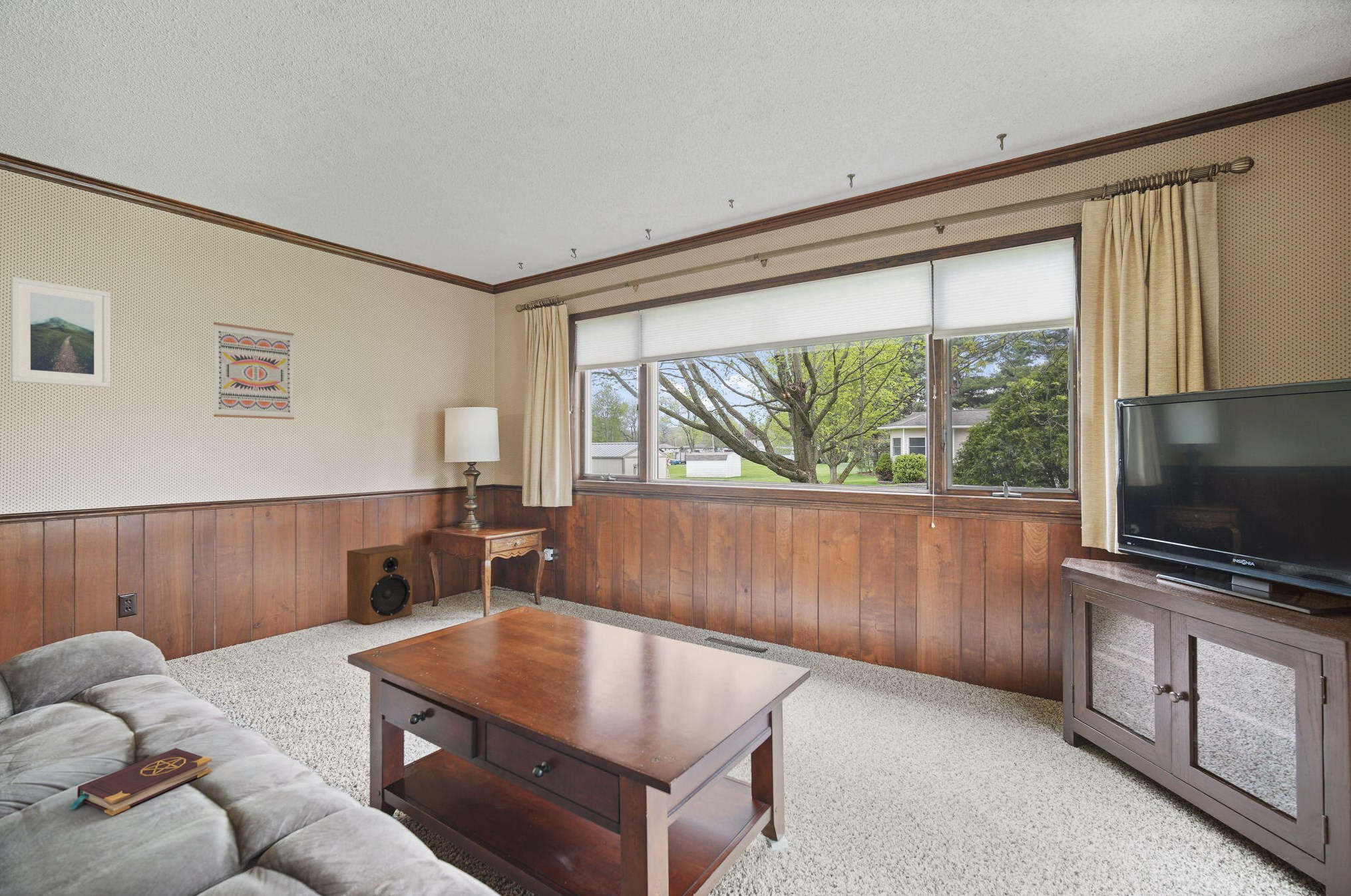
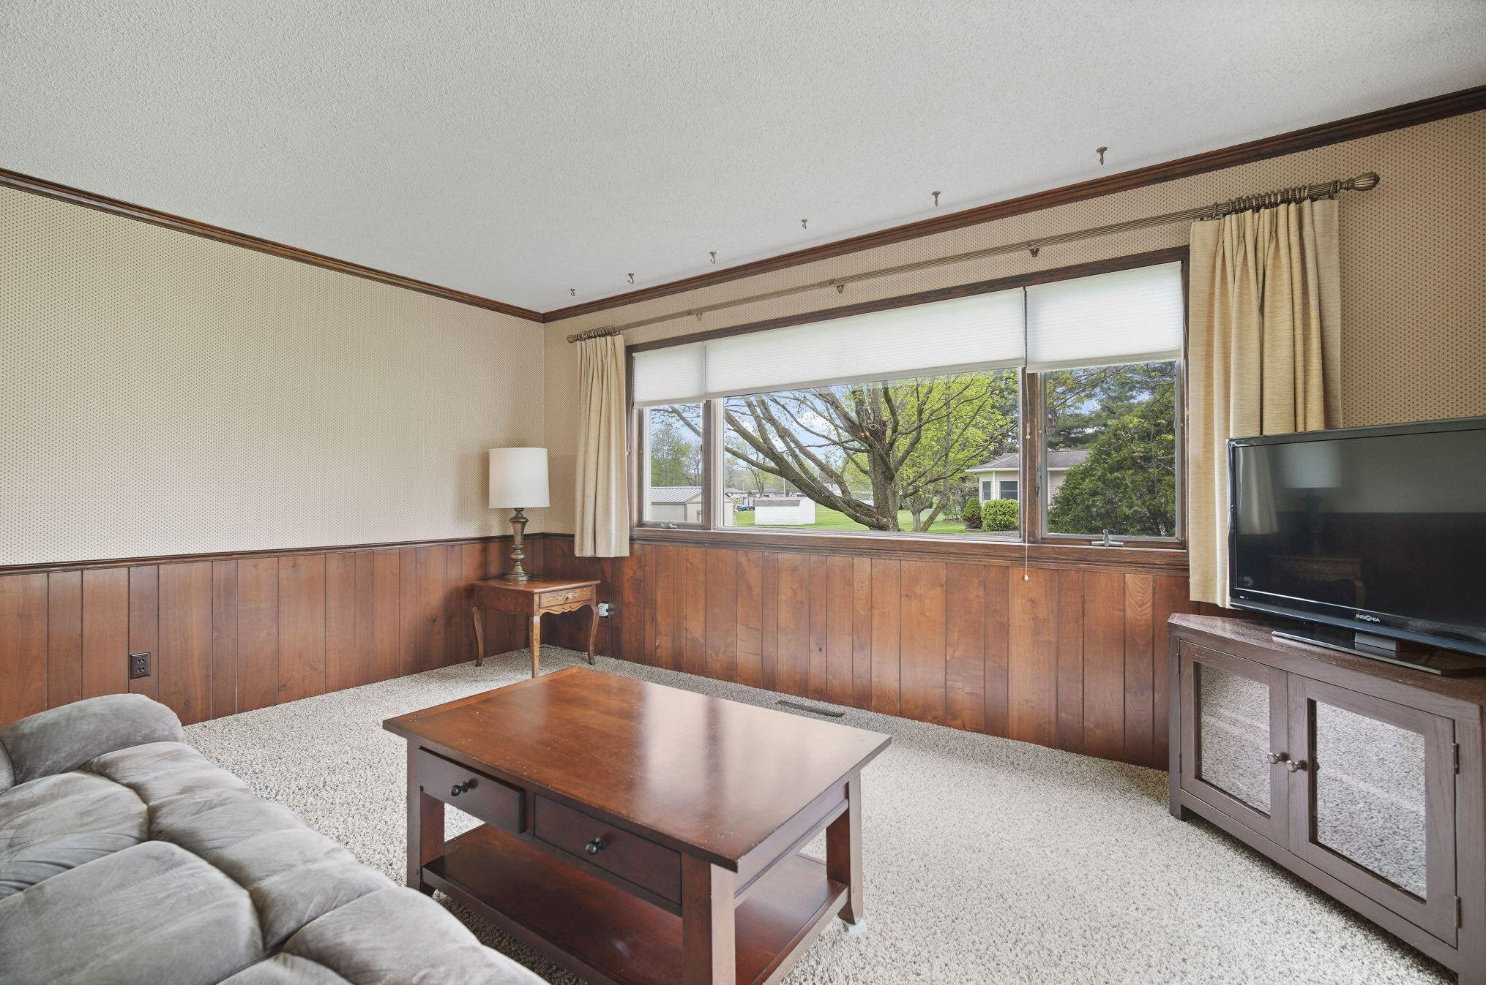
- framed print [11,276,111,388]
- speaker [346,544,413,625]
- wall art [213,321,295,420]
- book [66,748,212,816]
